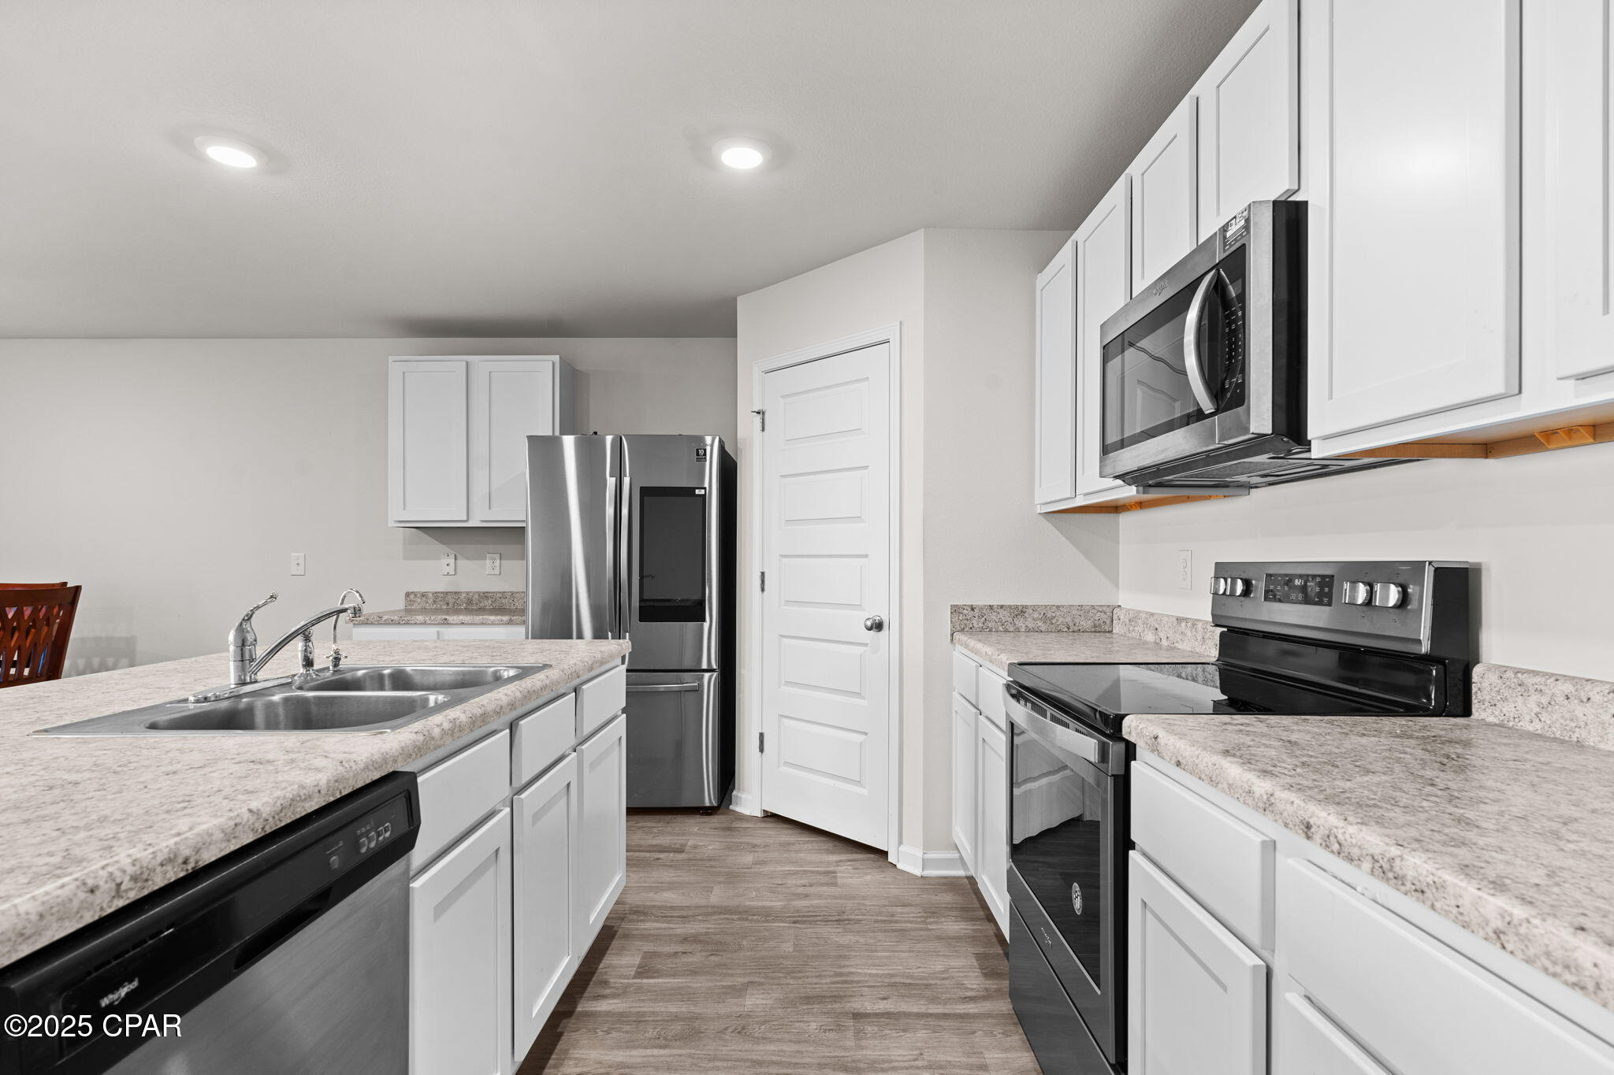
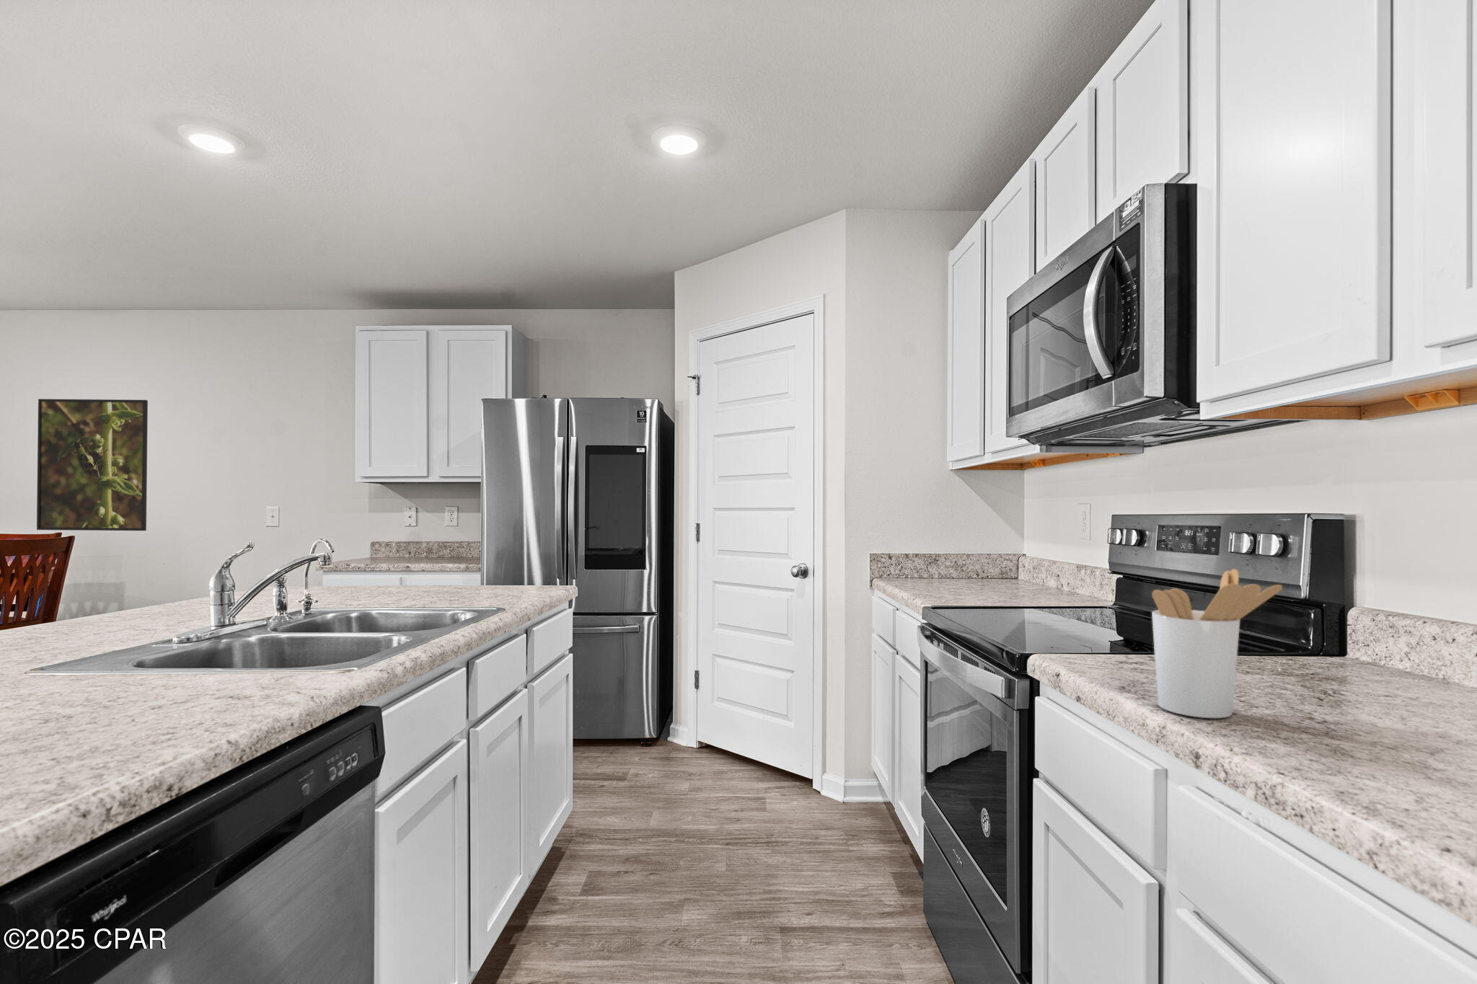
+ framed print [36,398,148,532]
+ utensil holder [1151,568,1283,718]
